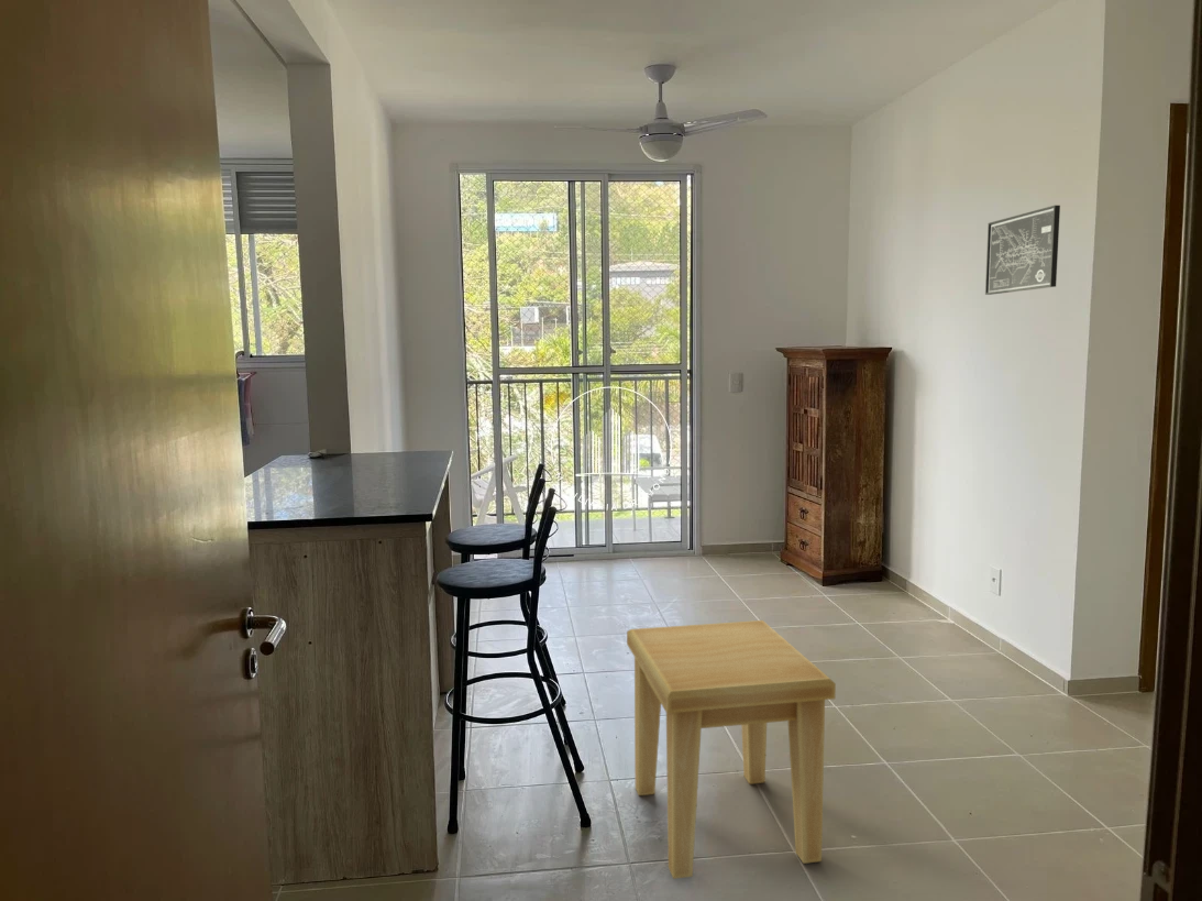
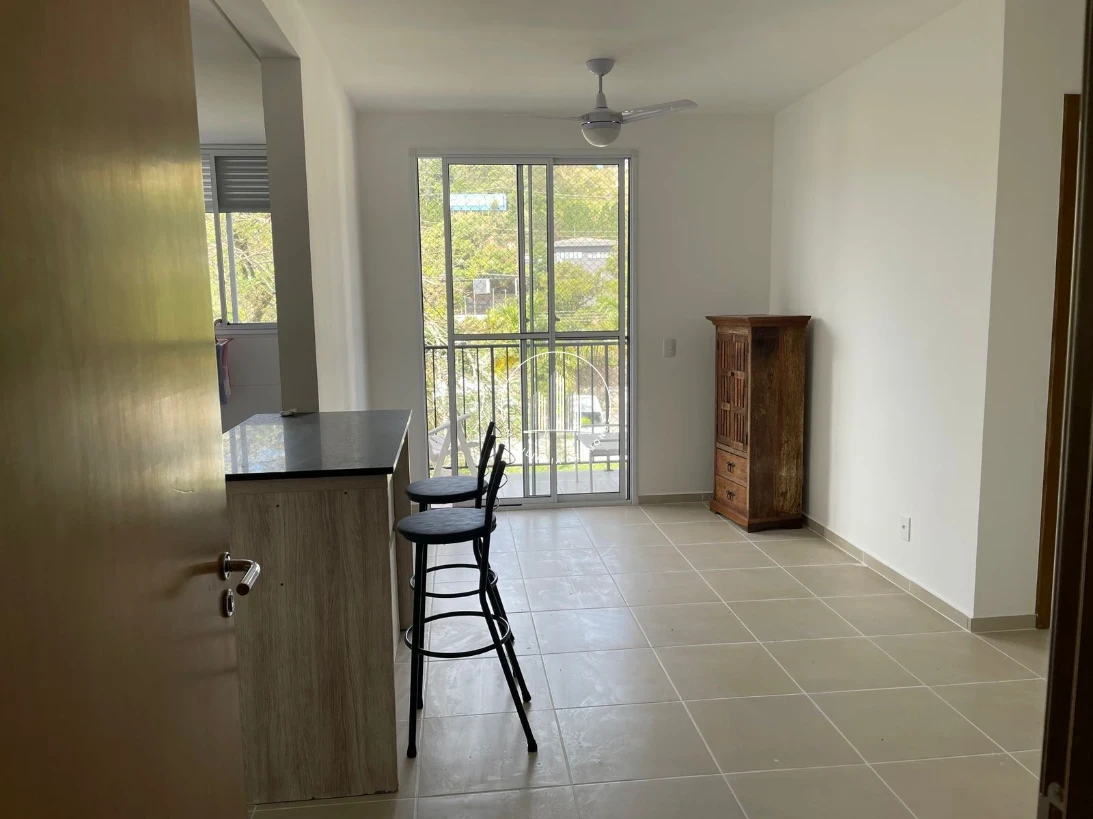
- wall art [984,205,1061,296]
- side table [626,619,837,880]
